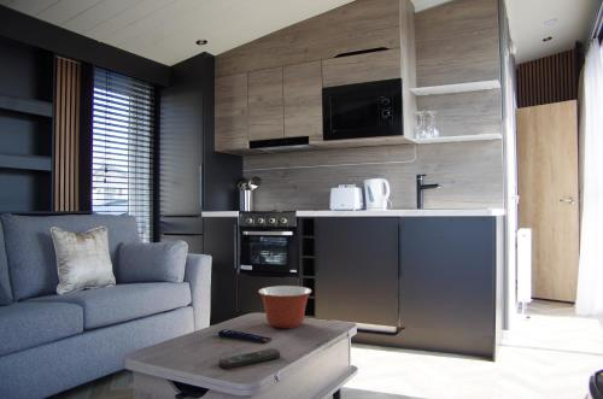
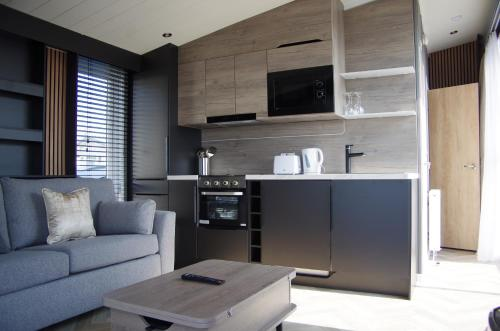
- mixing bowl [257,284,312,329]
- remote control [217,347,281,370]
